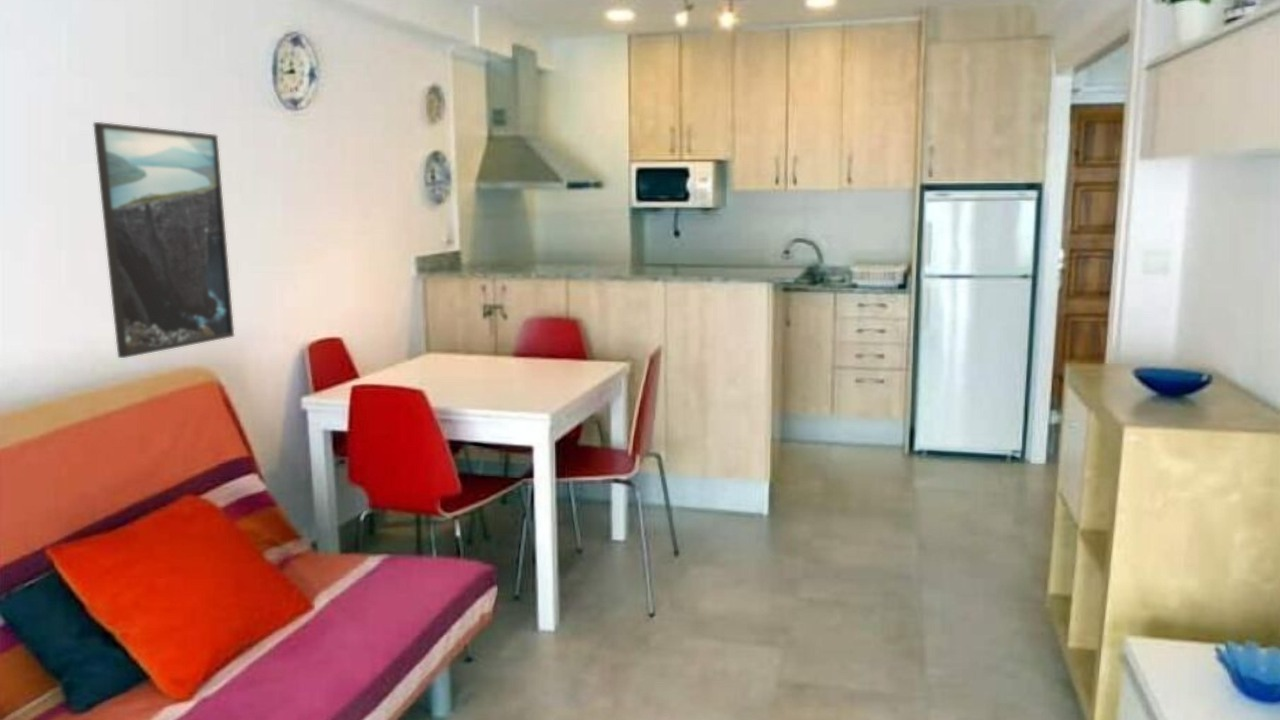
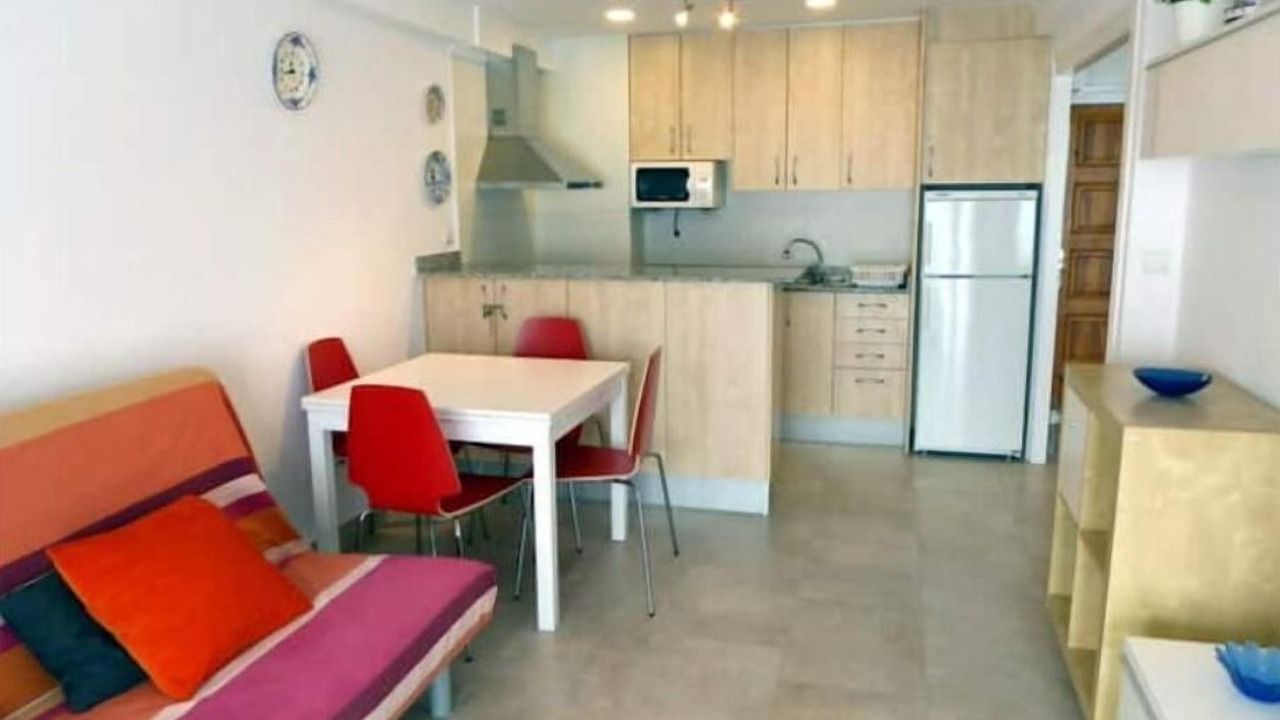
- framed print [92,121,235,359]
